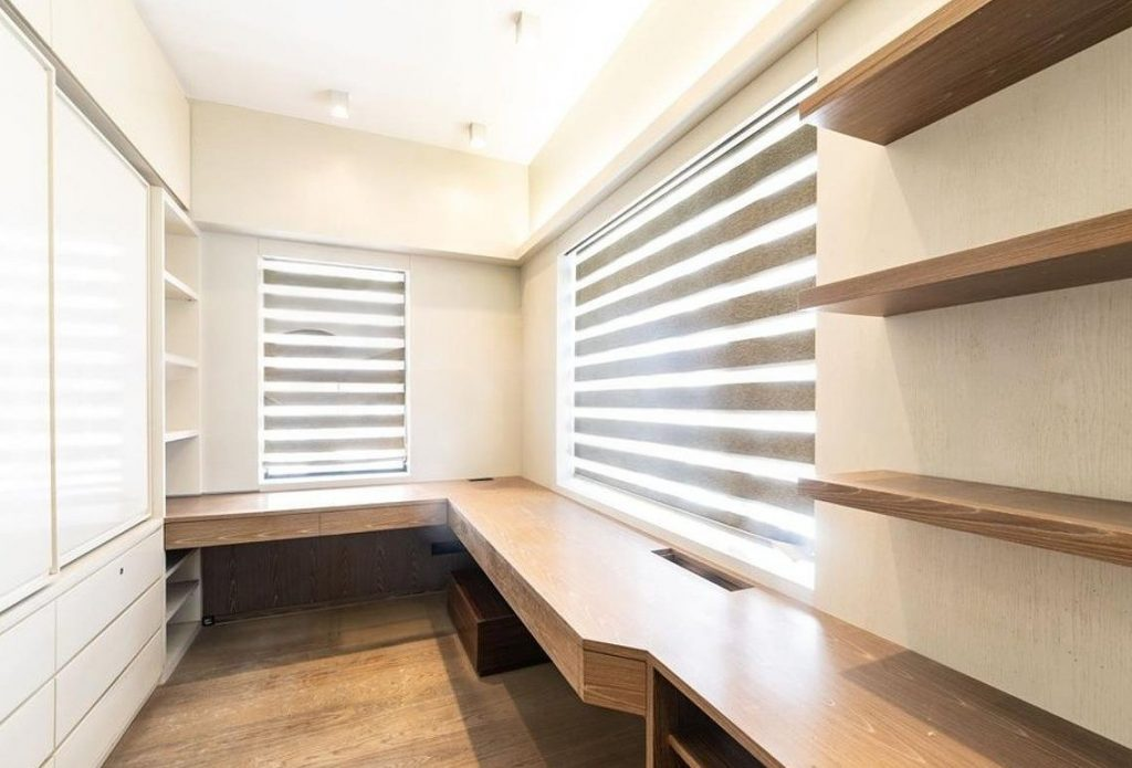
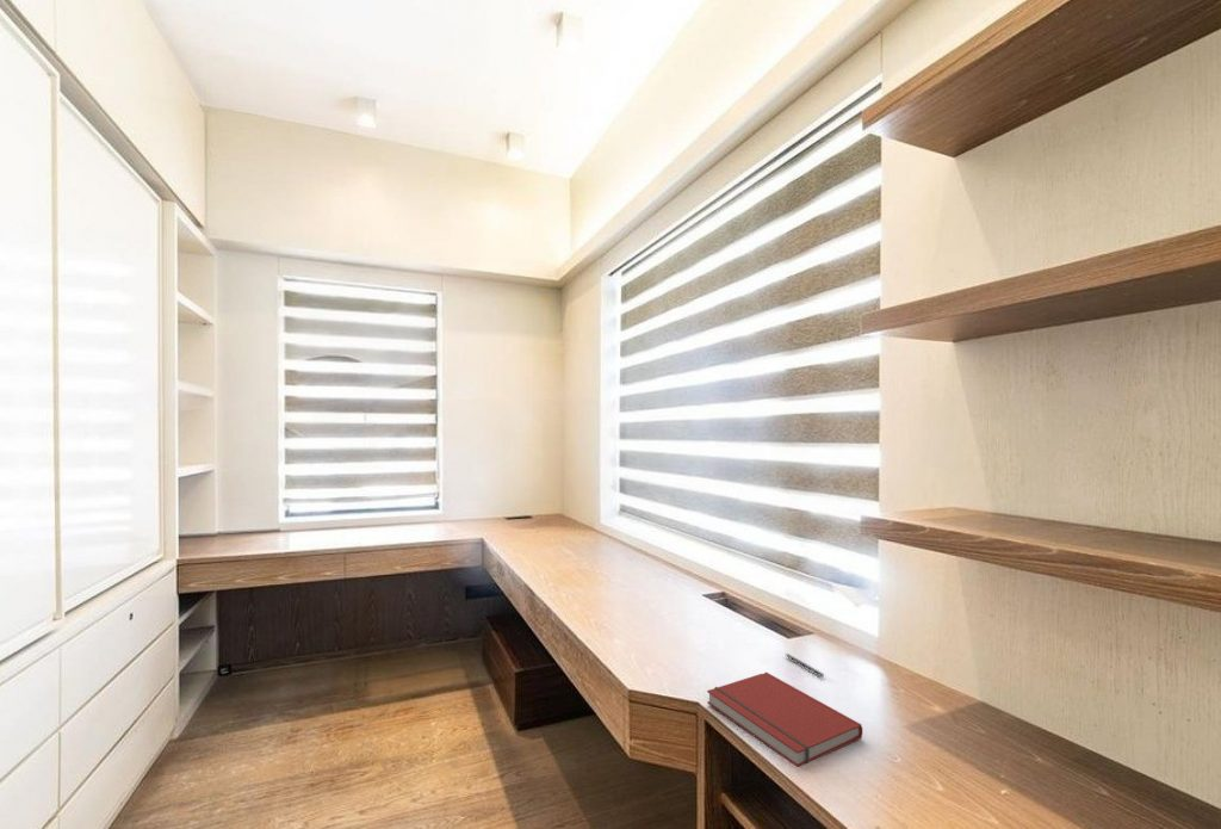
+ book [706,672,863,768]
+ pen [785,652,825,679]
